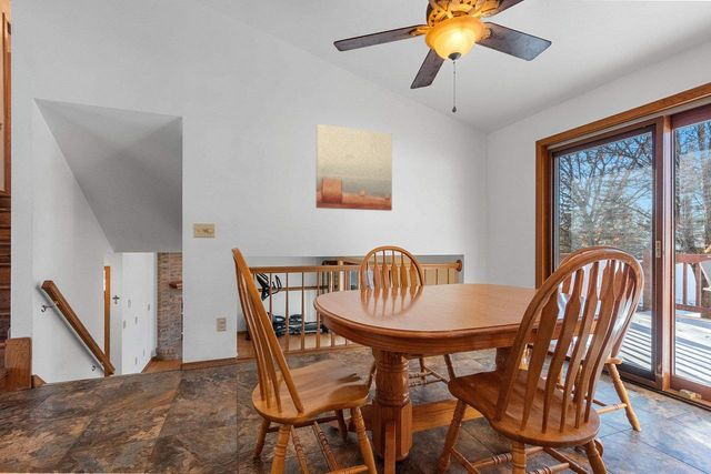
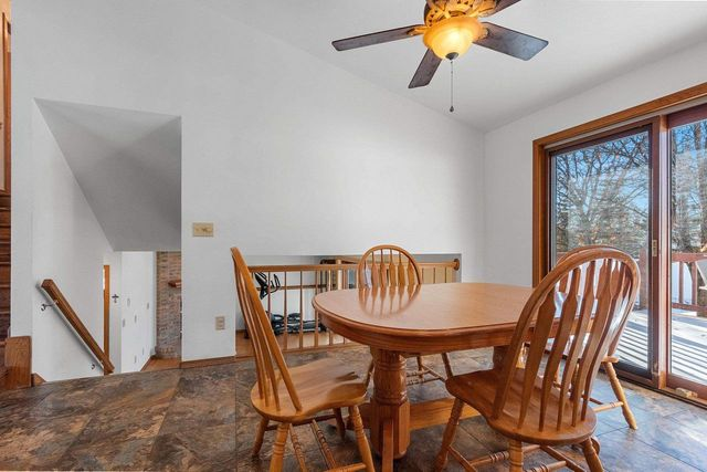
- wall art [314,123,393,212]
